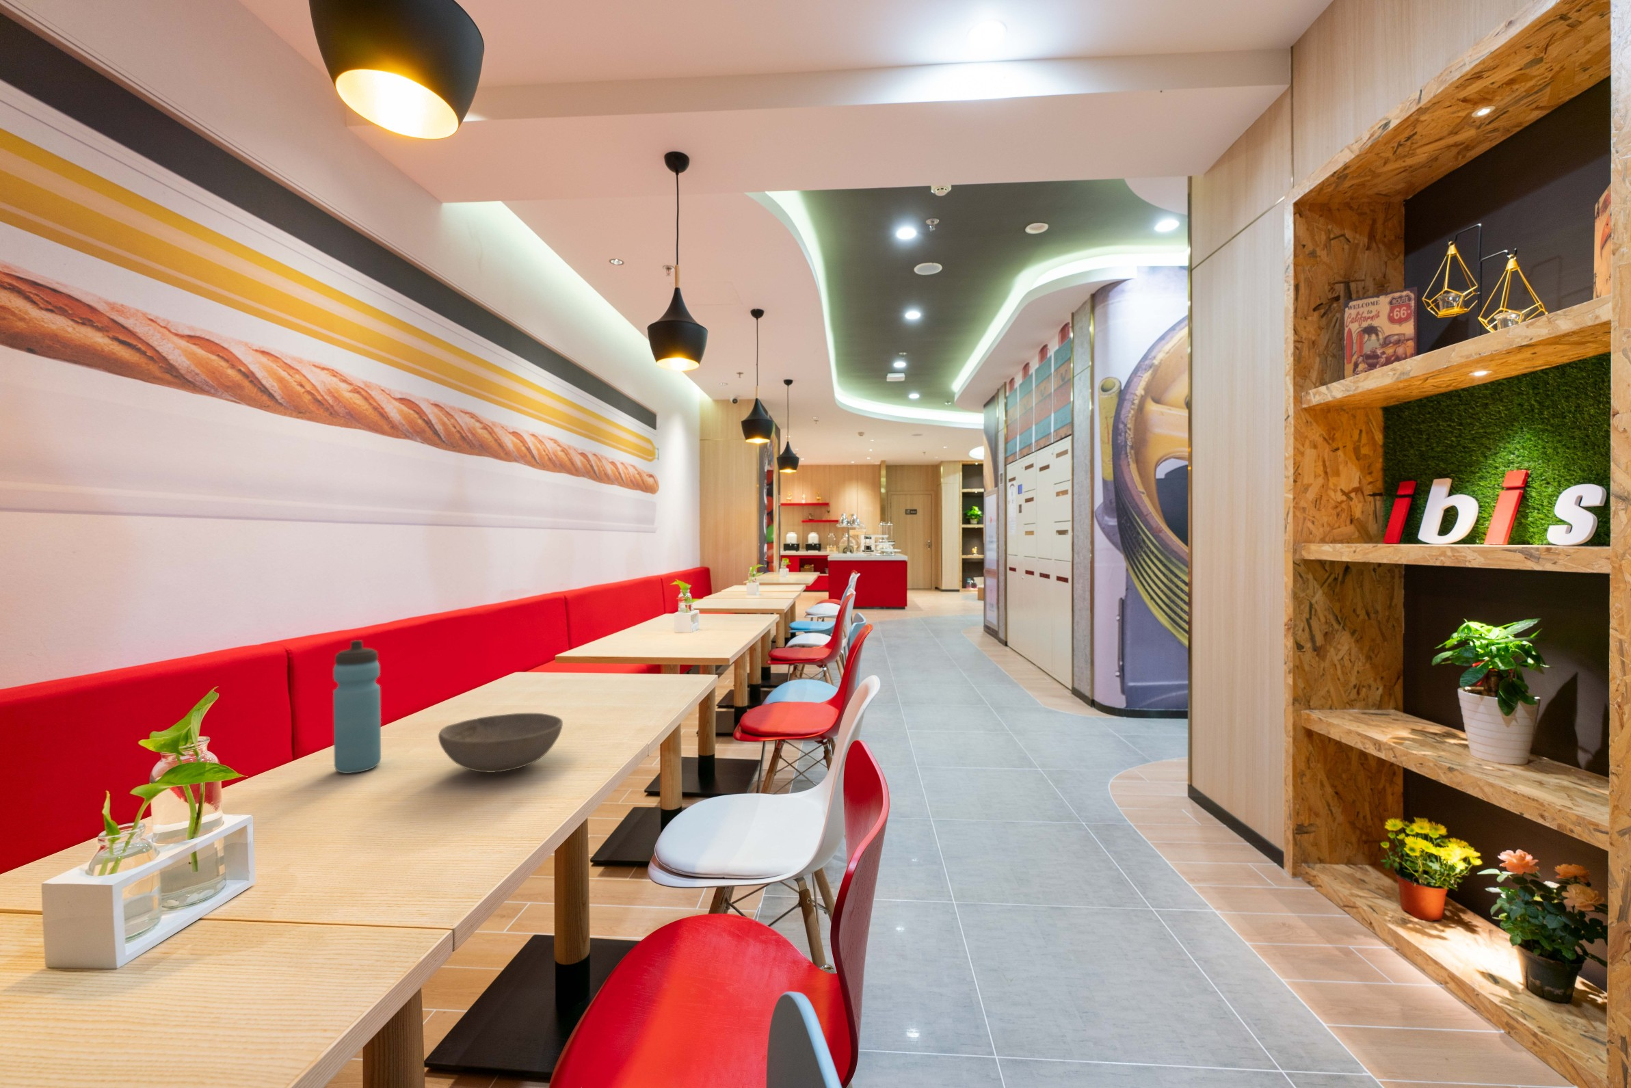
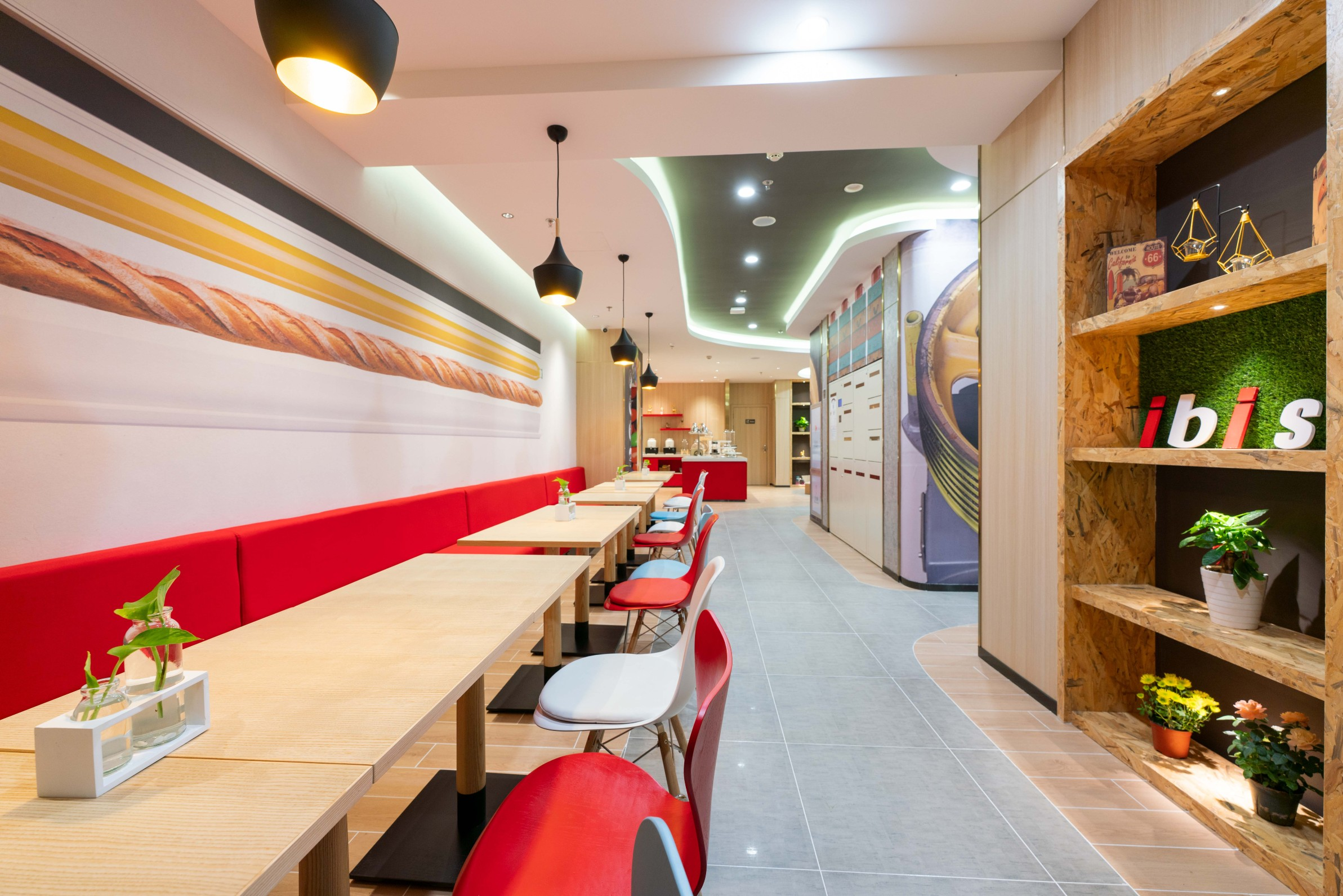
- bowl [437,713,564,773]
- water bottle [333,640,381,775]
